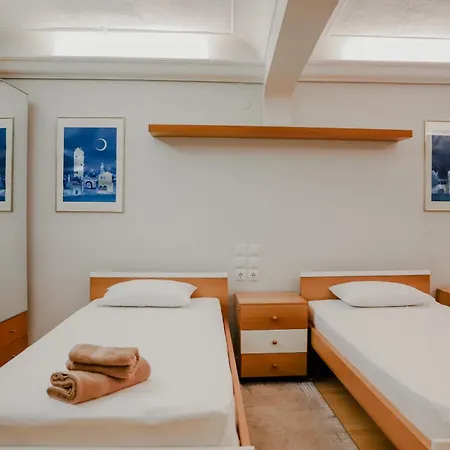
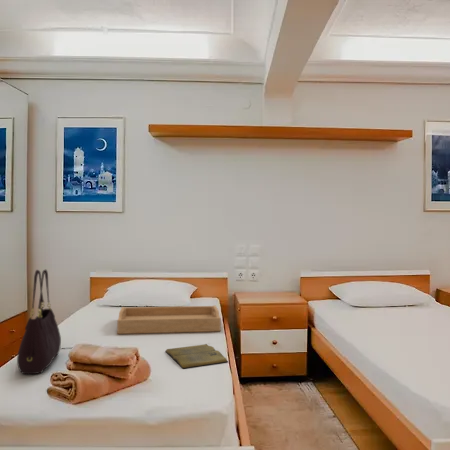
+ handbag [16,269,62,375]
+ book [165,343,229,369]
+ serving tray [116,305,222,335]
